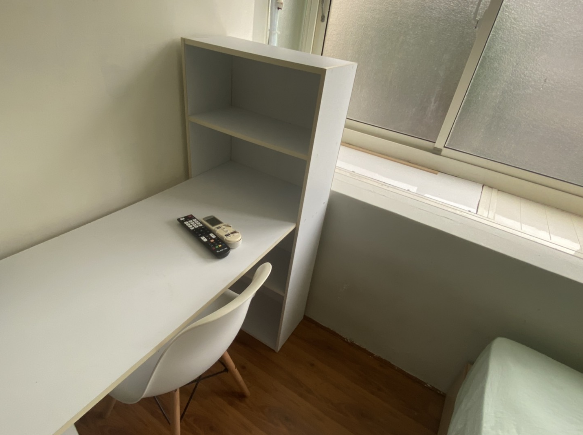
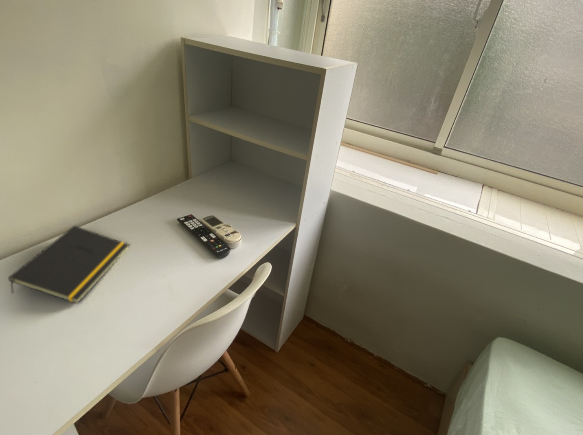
+ notepad [7,225,130,305]
